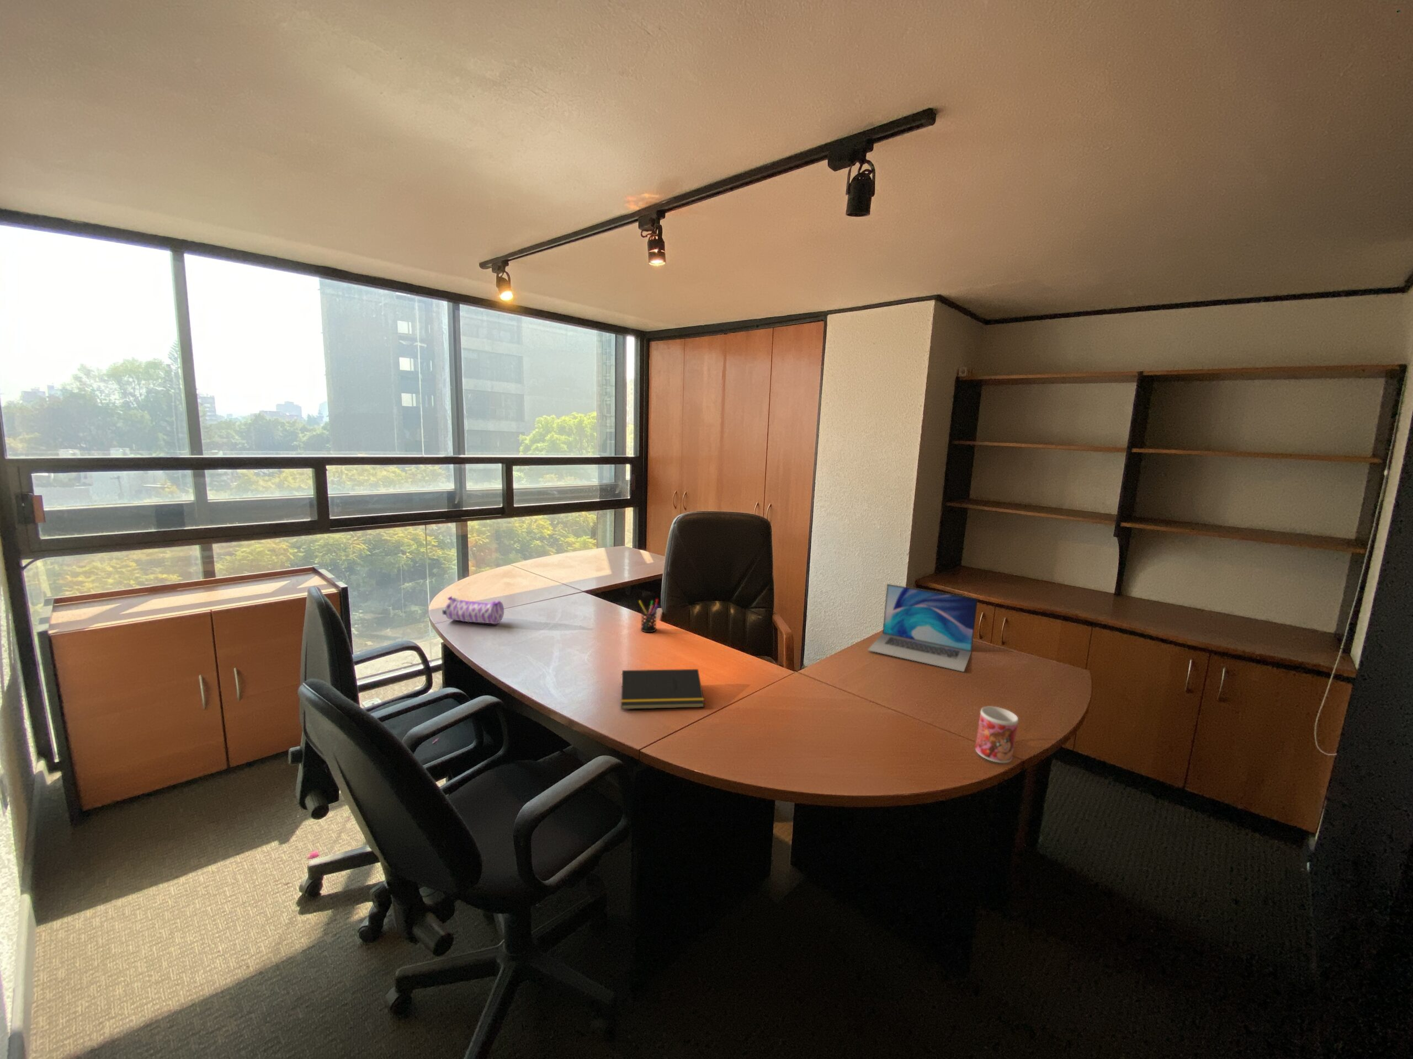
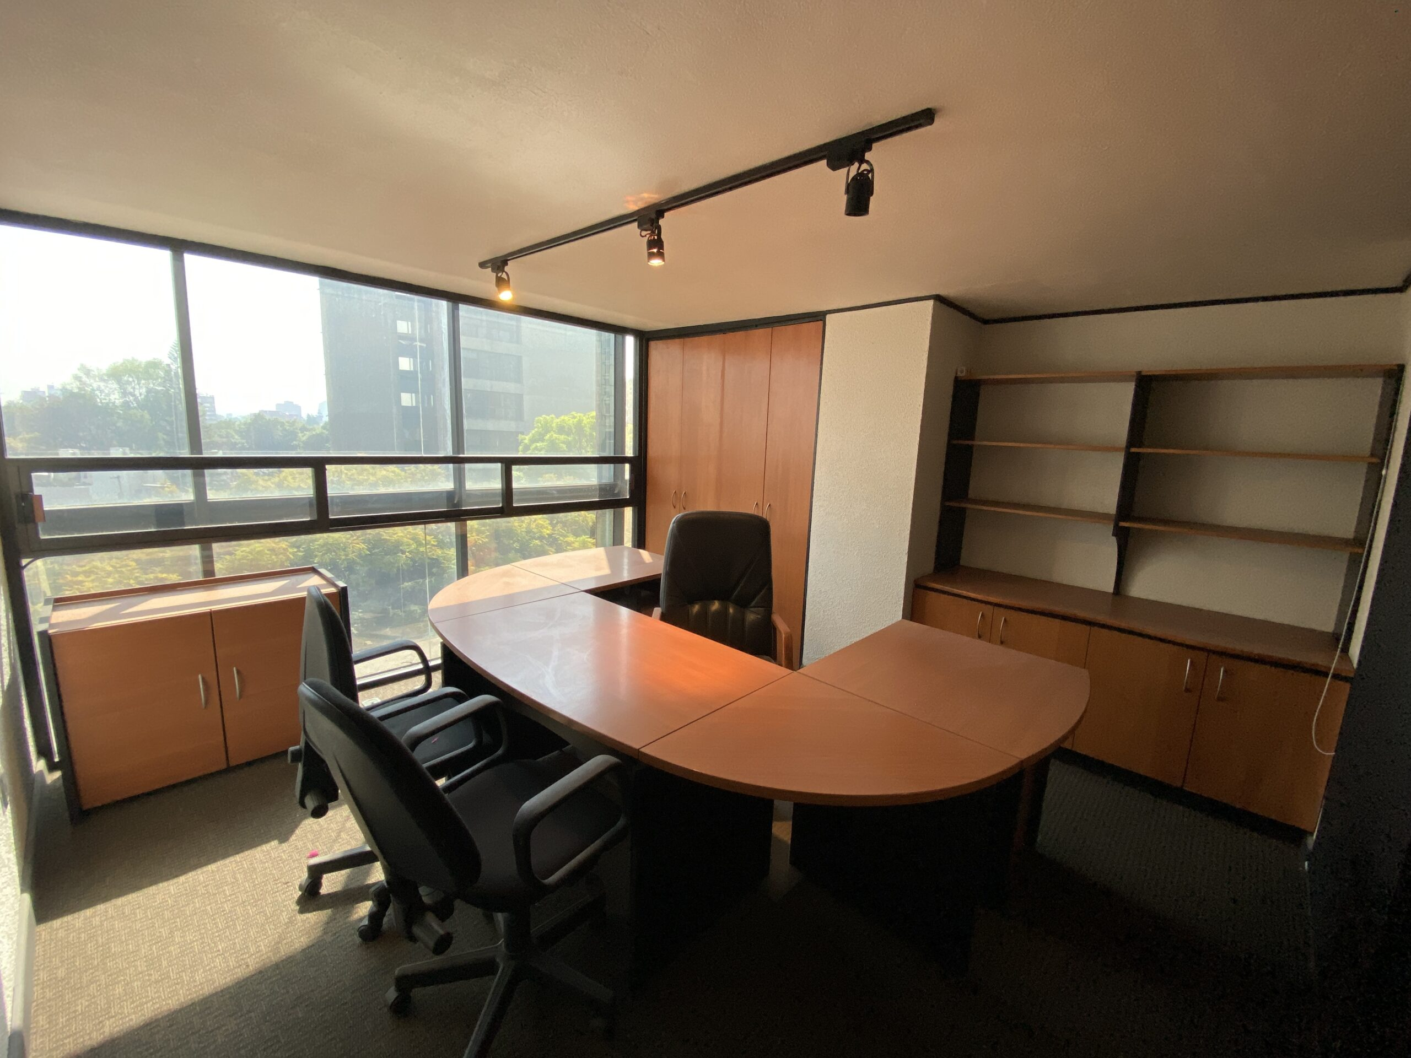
- pencil case [442,595,504,624]
- pen holder [638,598,660,633]
- notepad [620,669,705,710]
- mug [975,706,1019,763]
- laptop [867,584,979,672]
